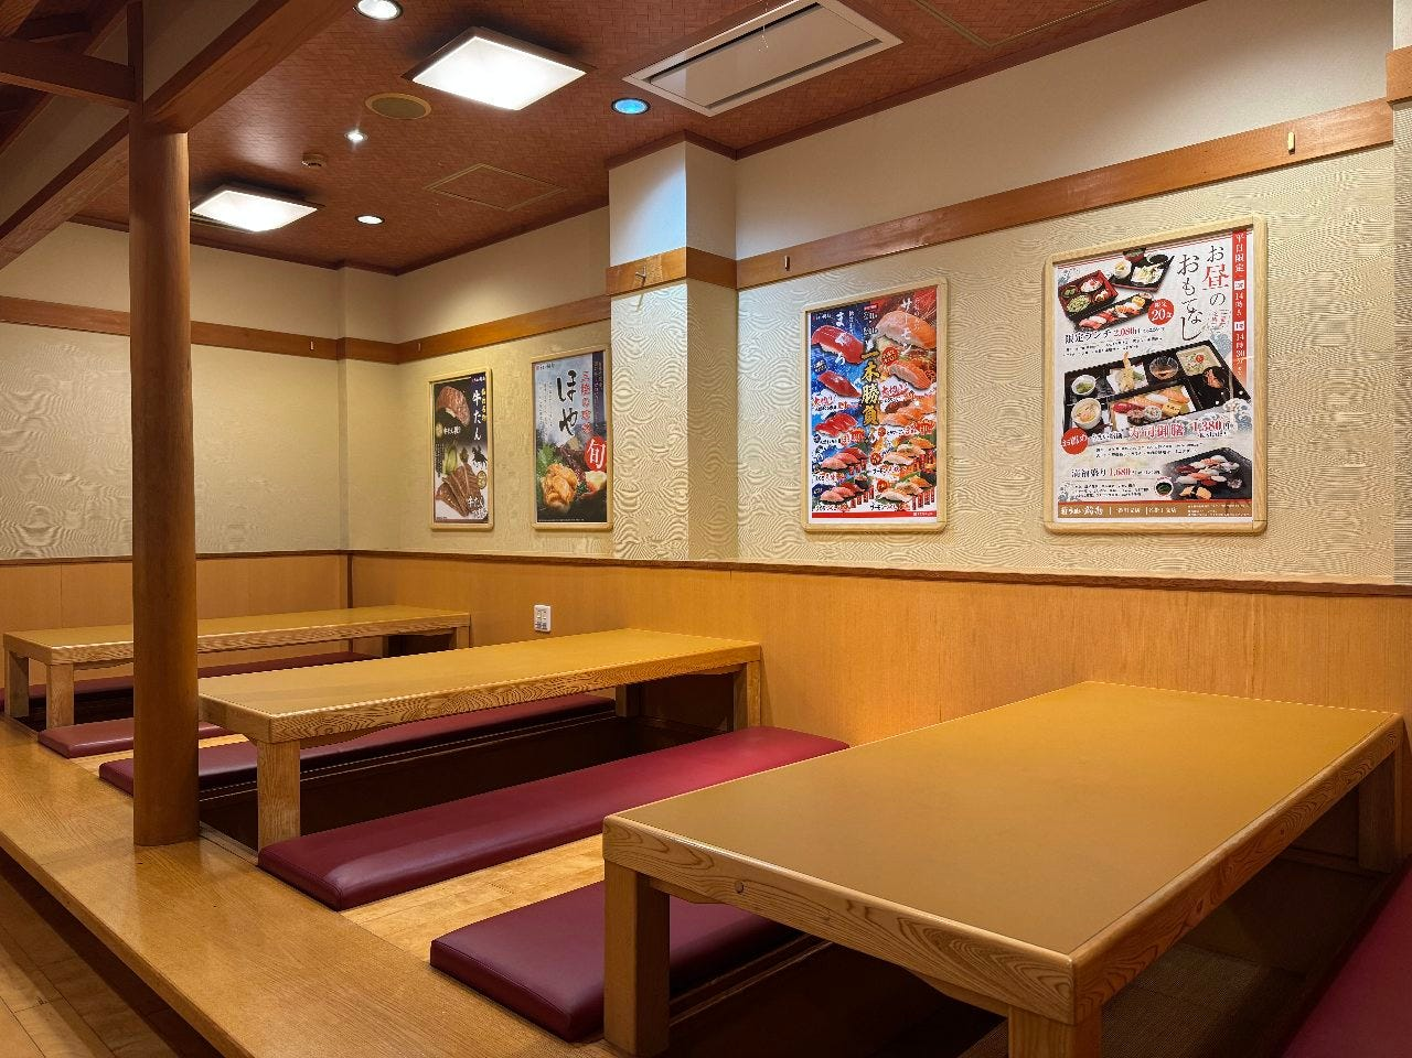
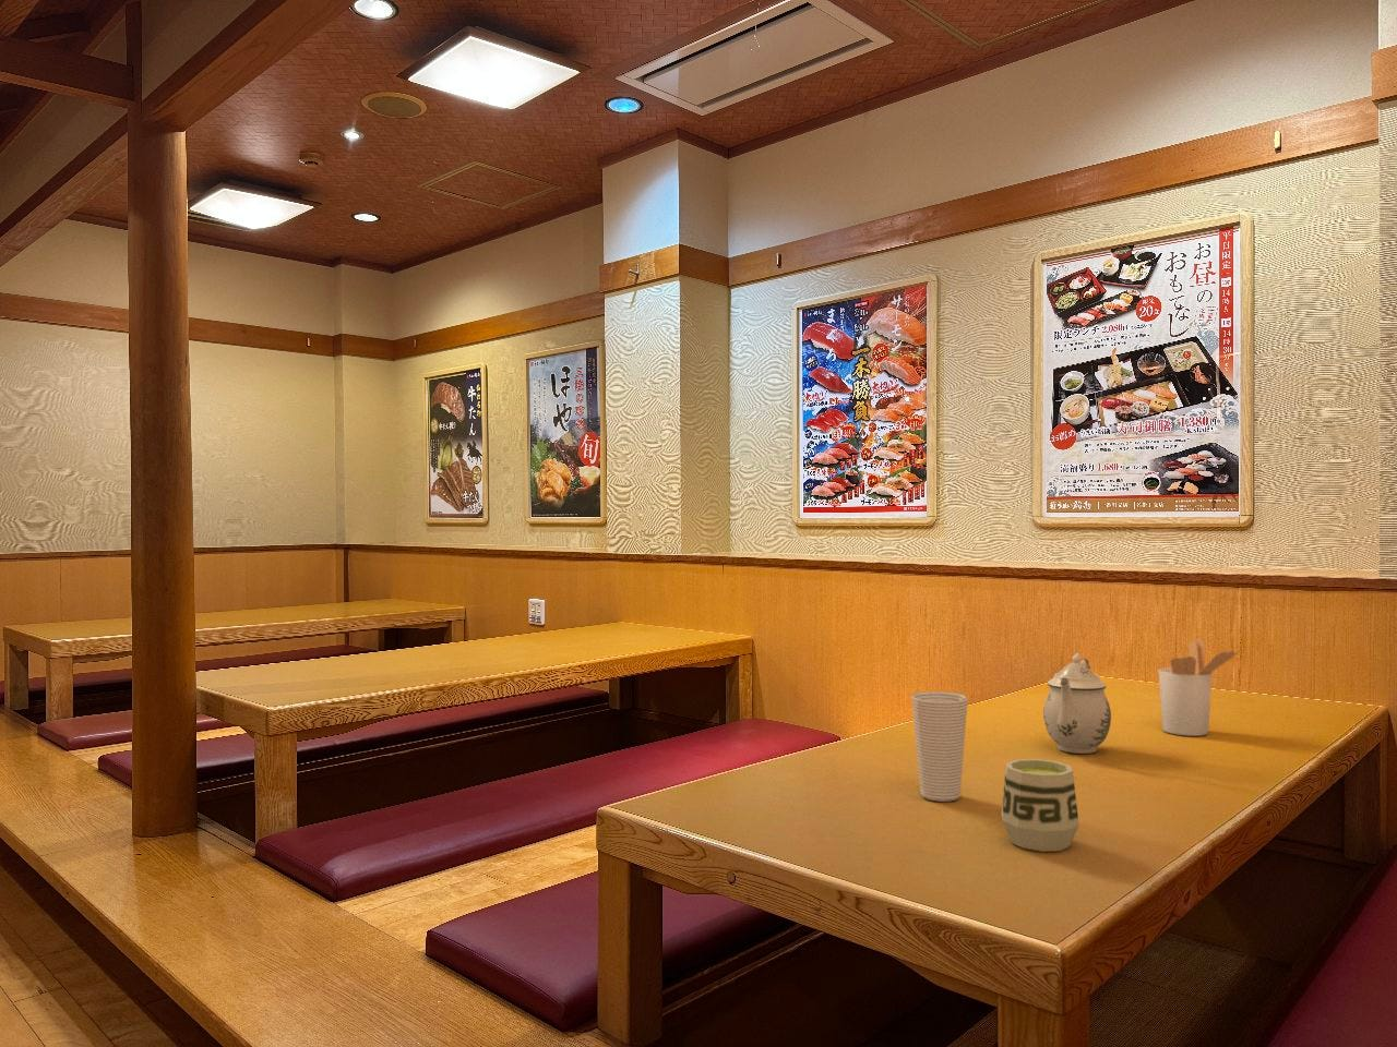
+ cup [910,691,969,803]
+ utensil holder [1157,638,1243,737]
+ cup [1001,758,1080,852]
+ teapot [1043,652,1112,754]
